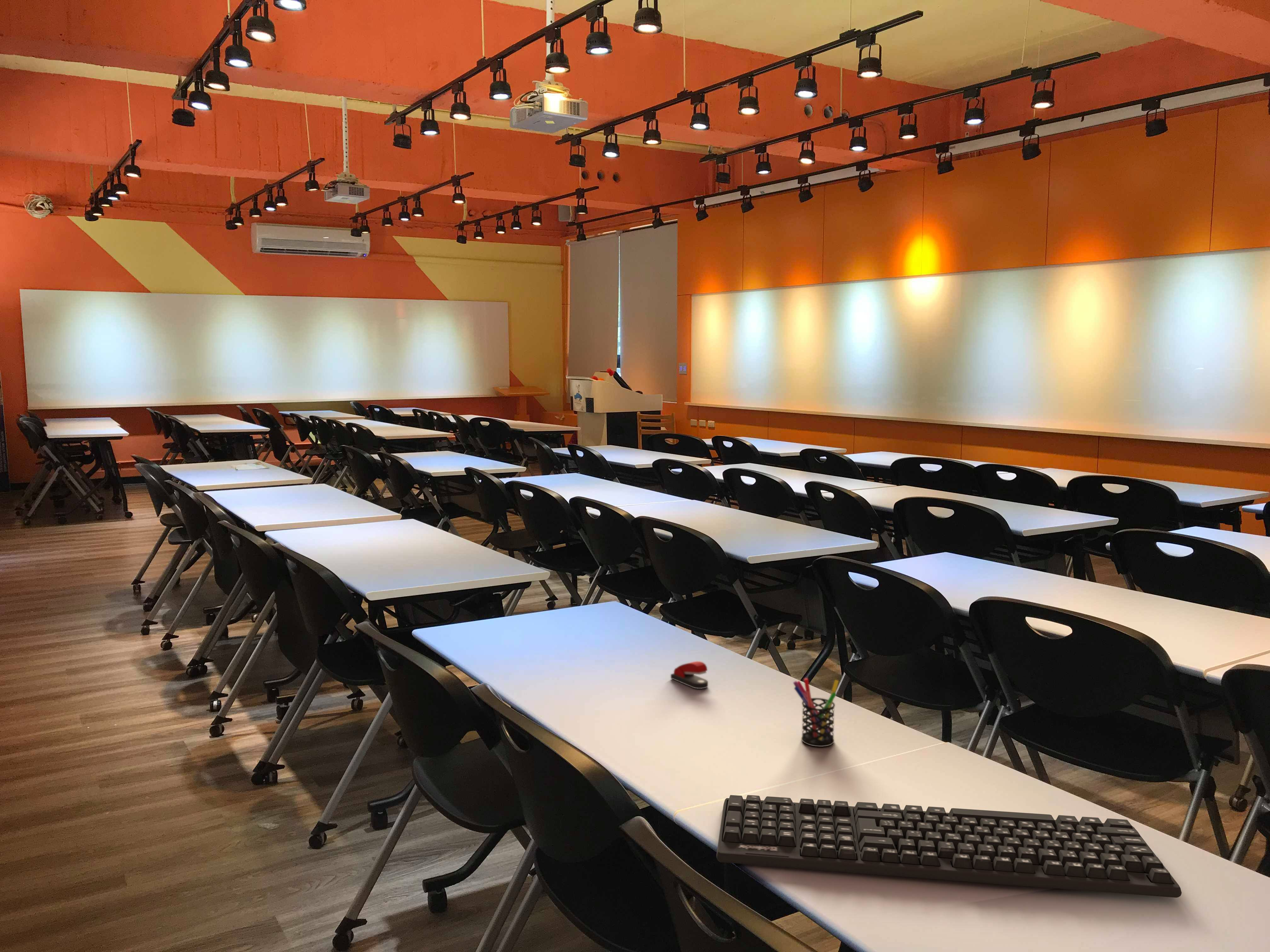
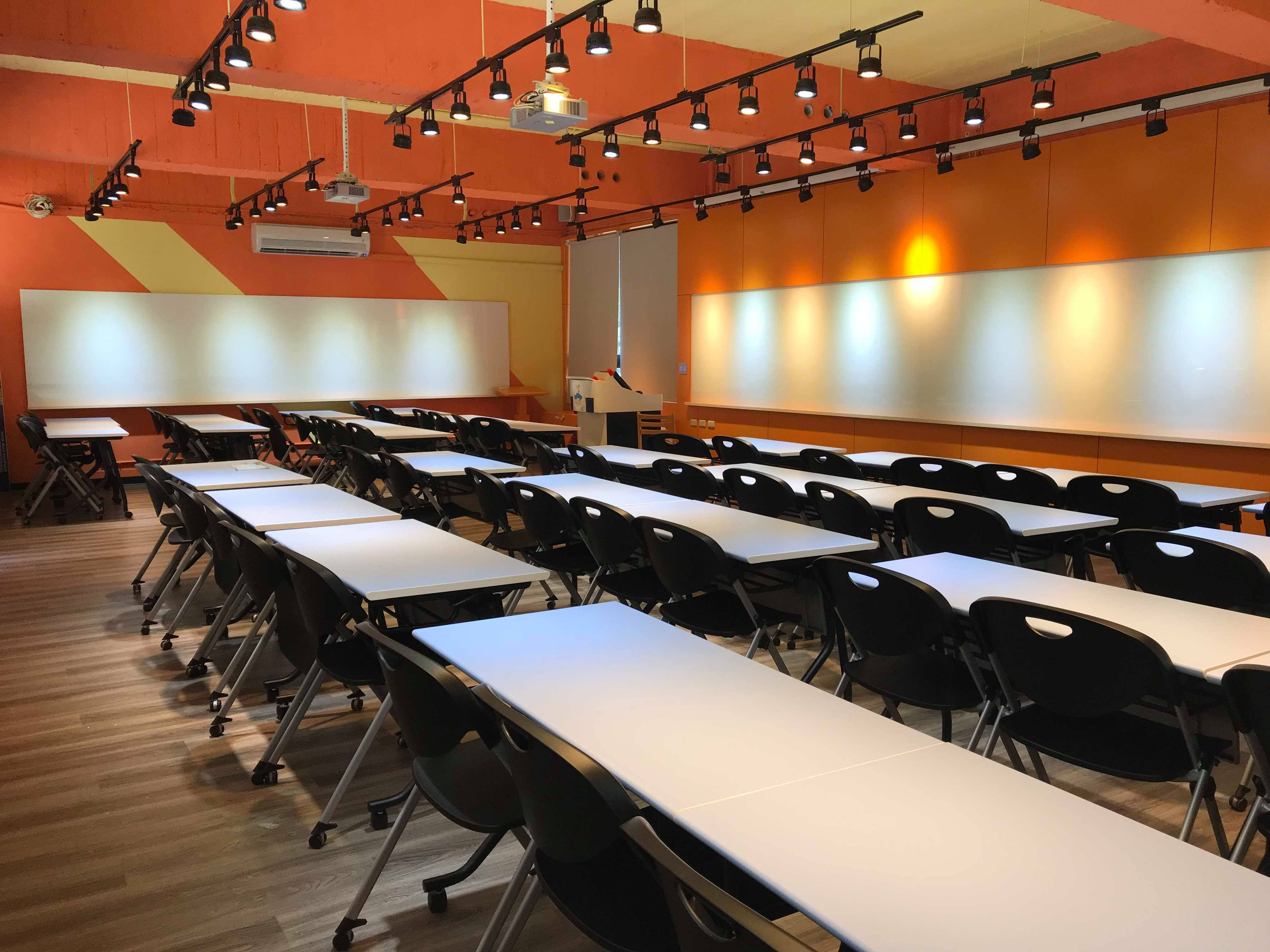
- keyboard [716,795,1182,898]
- pen holder [793,678,839,747]
- stapler [670,661,708,689]
